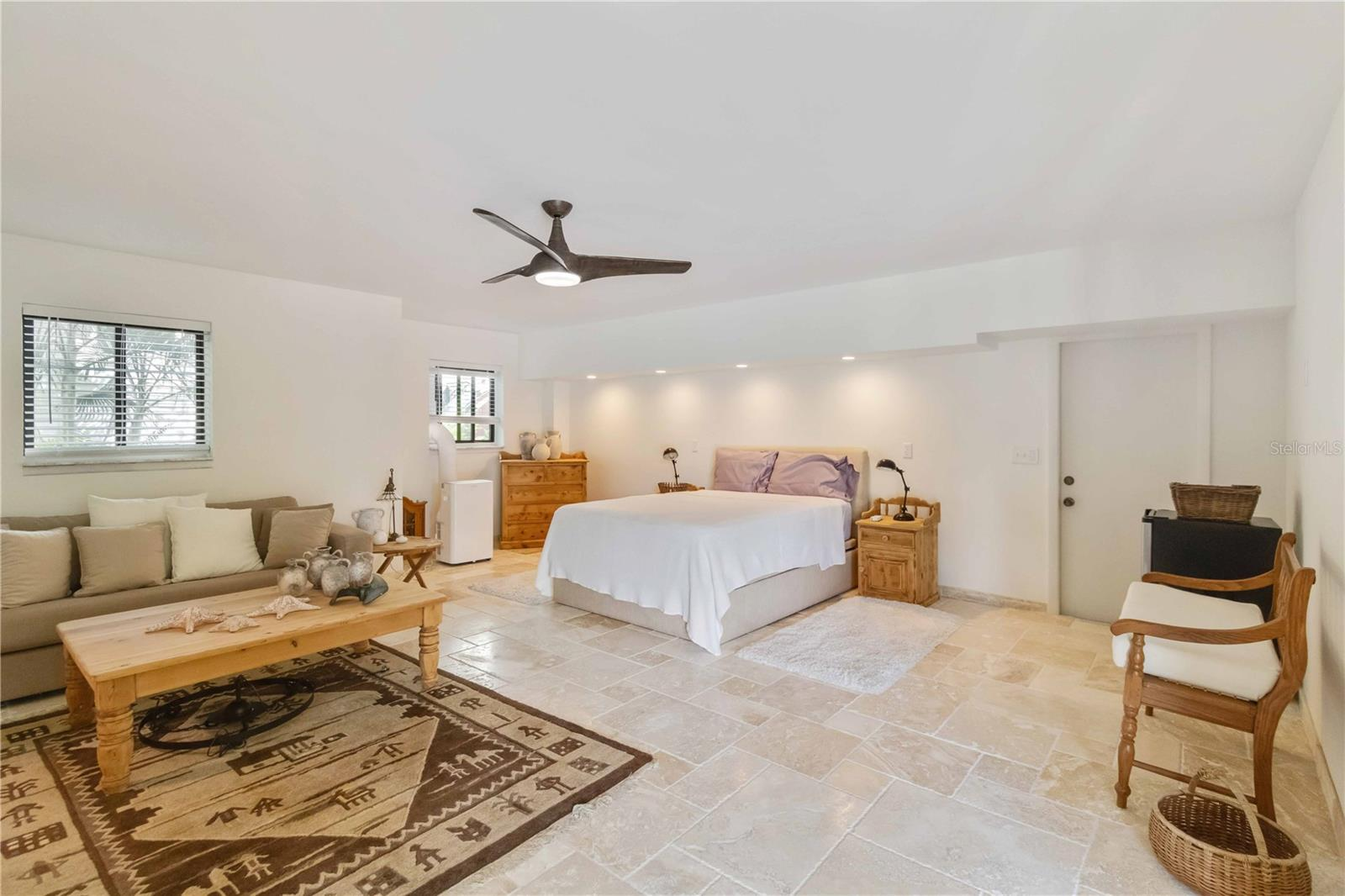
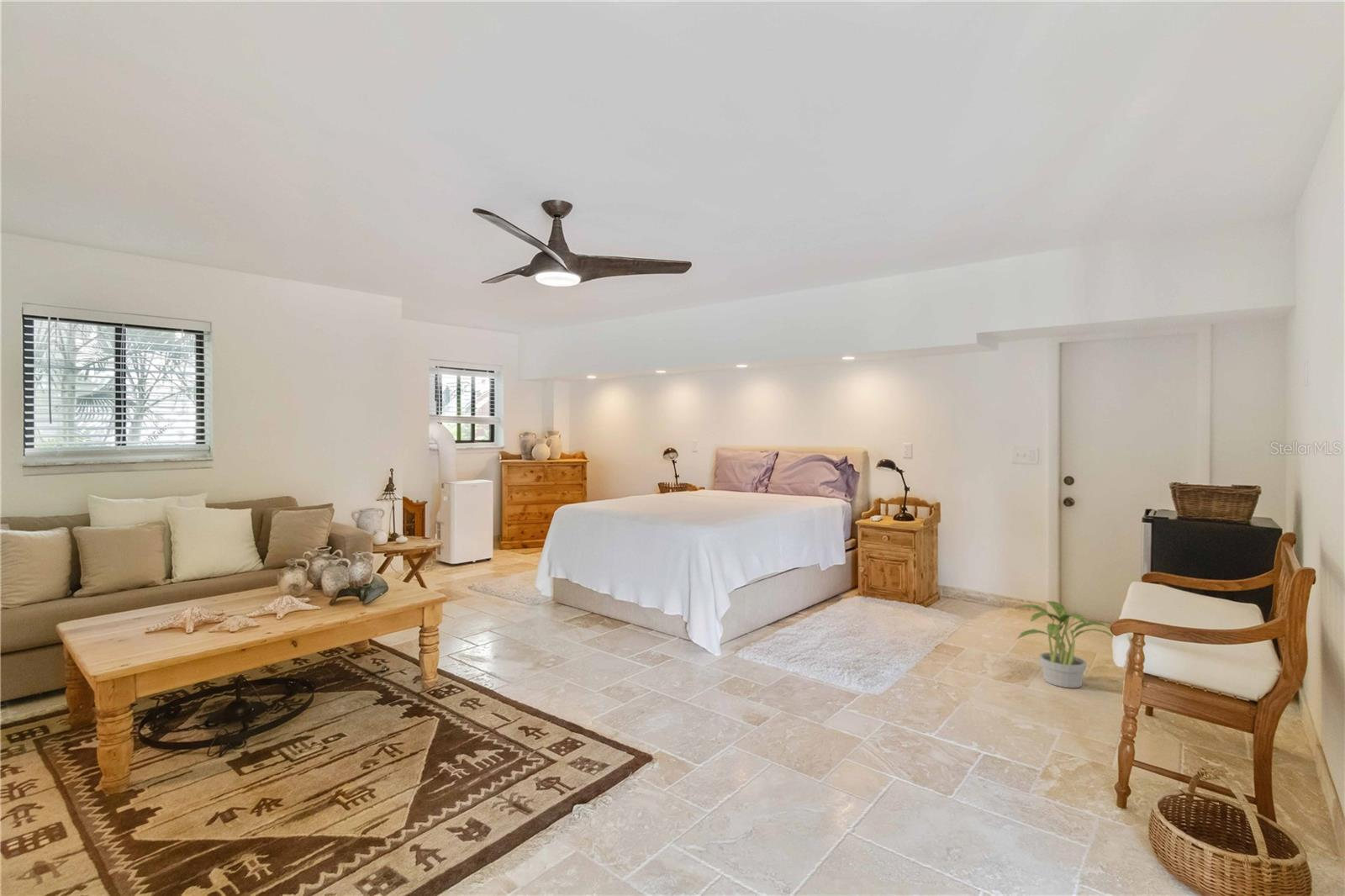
+ potted plant [1014,600,1113,689]
